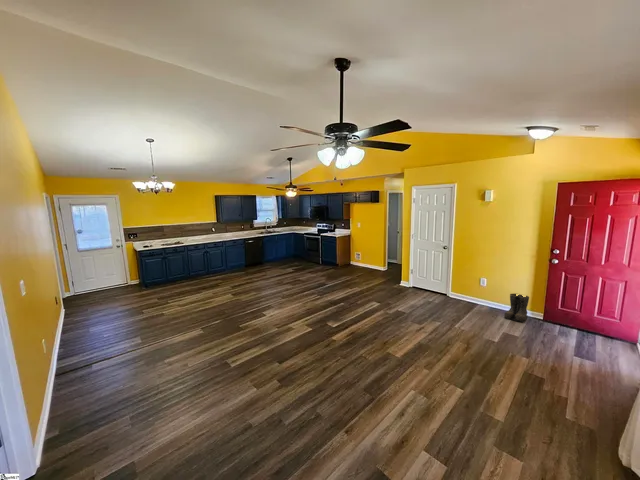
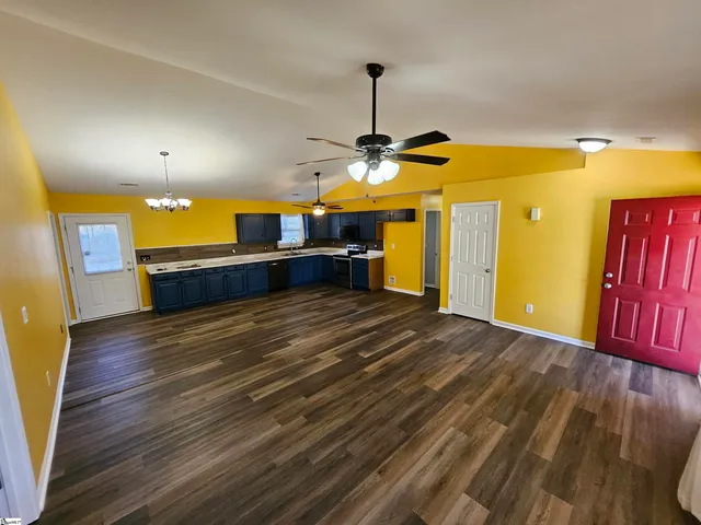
- boots [503,293,530,323]
